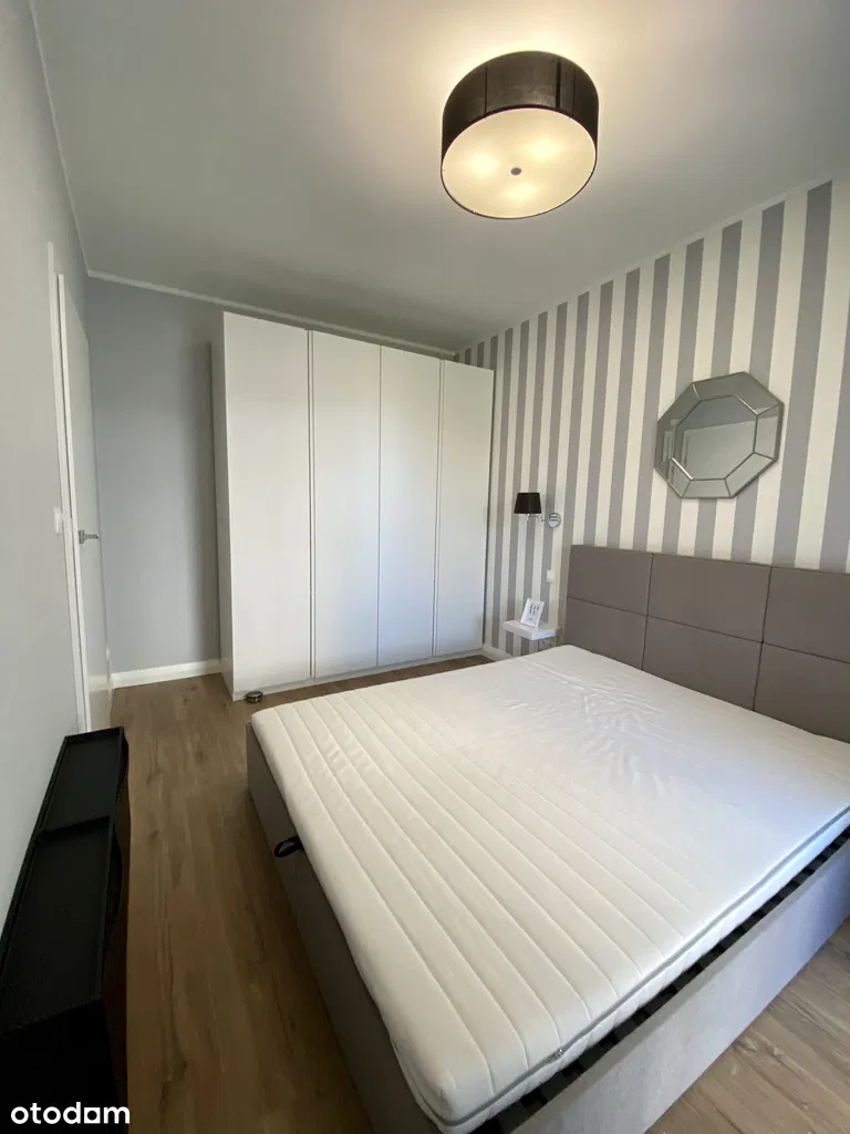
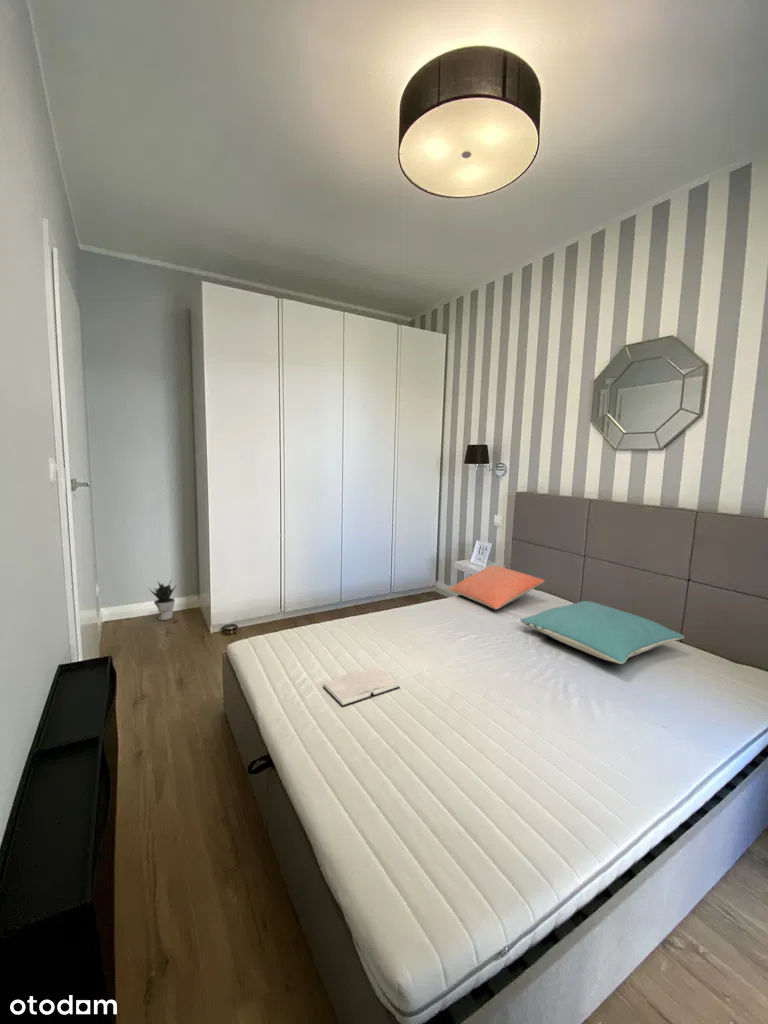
+ potted plant [148,578,177,621]
+ pillow [448,564,546,610]
+ pillow [519,600,685,665]
+ hardback book [322,666,401,708]
